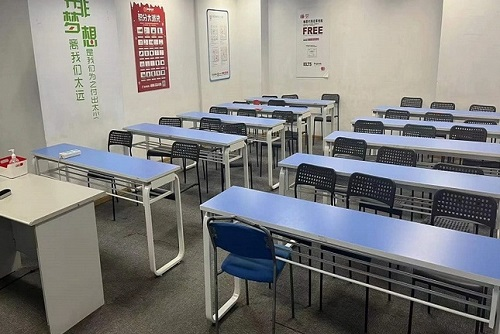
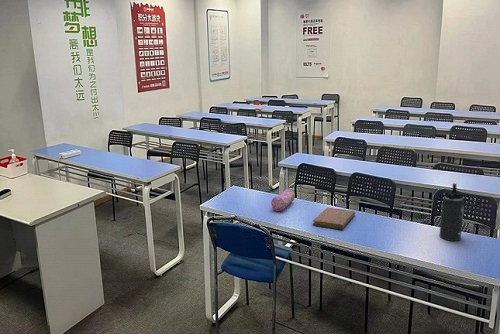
+ pencil case [270,188,296,212]
+ notebook [312,207,356,230]
+ thermos bottle [439,182,465,242]
